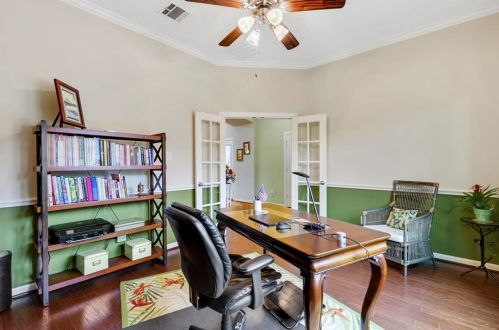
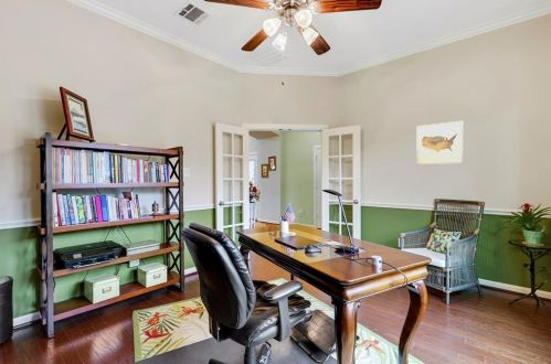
+ wall art [415,120,464,165]
